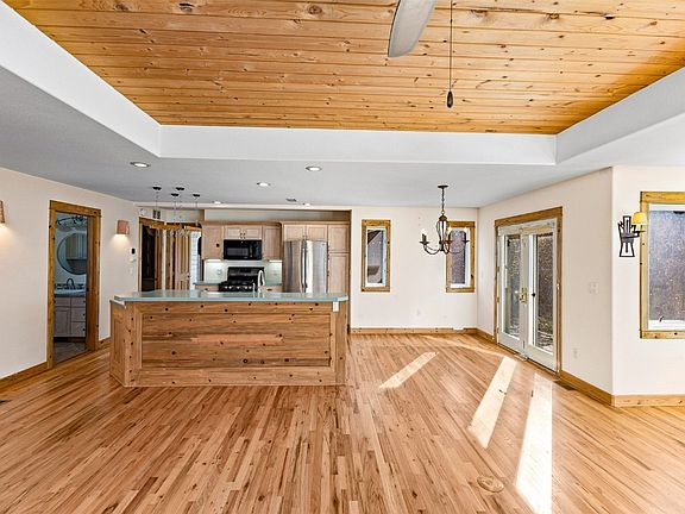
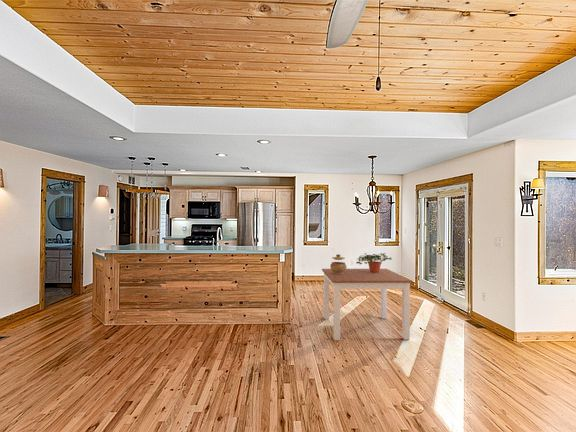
+ ceramic pot [329,253,347,274]
+ potted plant [355,252,392,273]
+ dining table [321,268,414,341]
